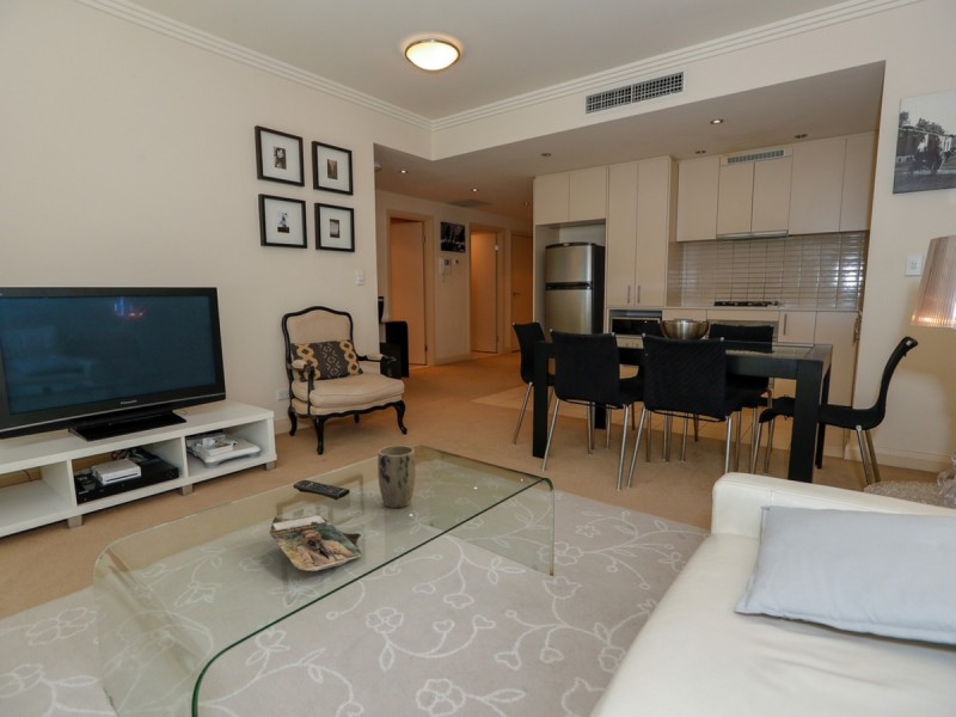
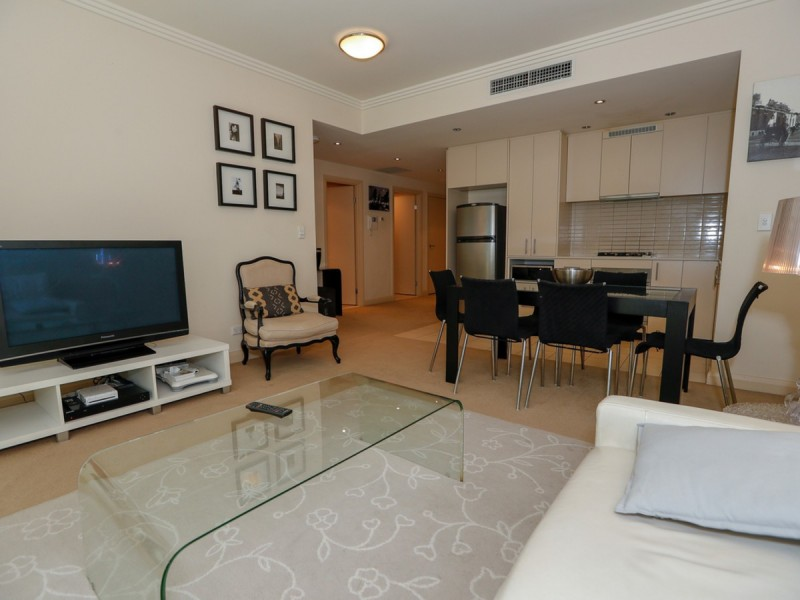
- plant pot [376,445,417,509]
- magazine [269,514,363,572]
